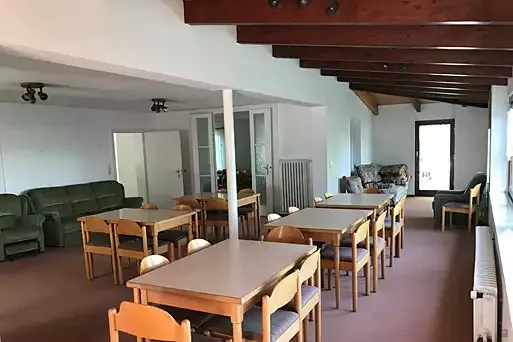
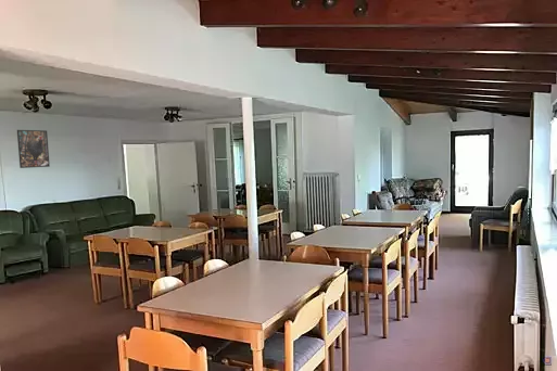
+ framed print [16,129,51,169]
